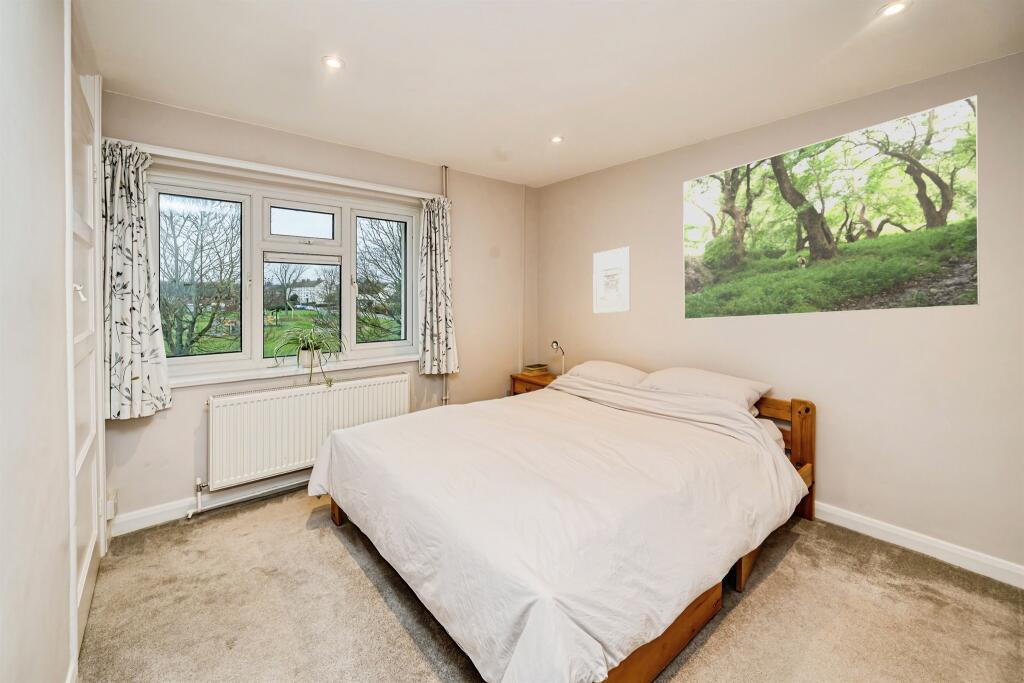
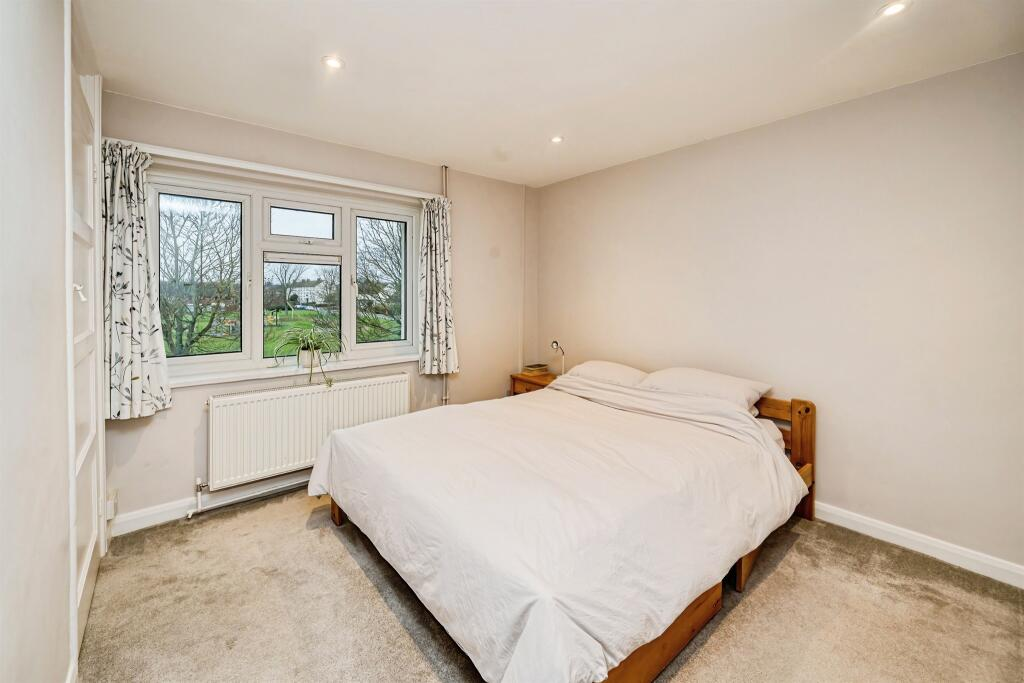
- wall art [592,246,631,314]
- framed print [682,94,981,321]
